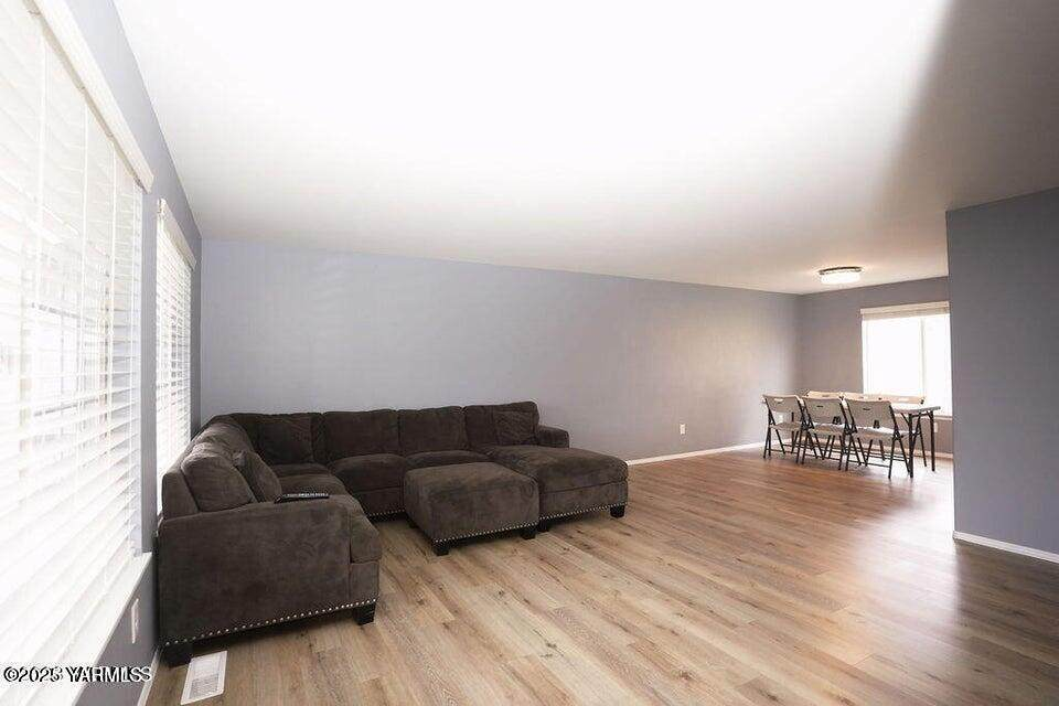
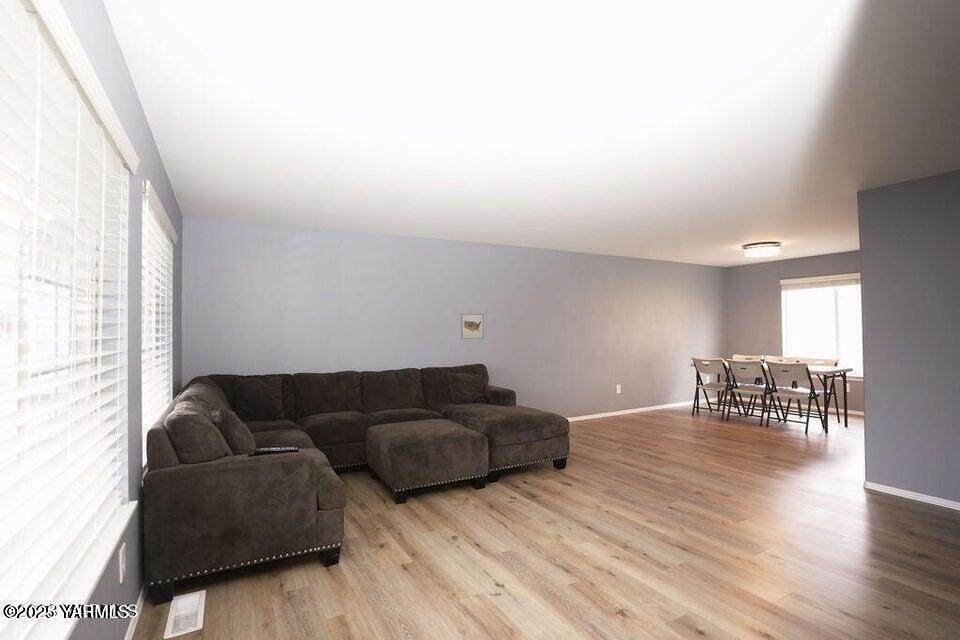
+ wall art [460,313,485,340]
